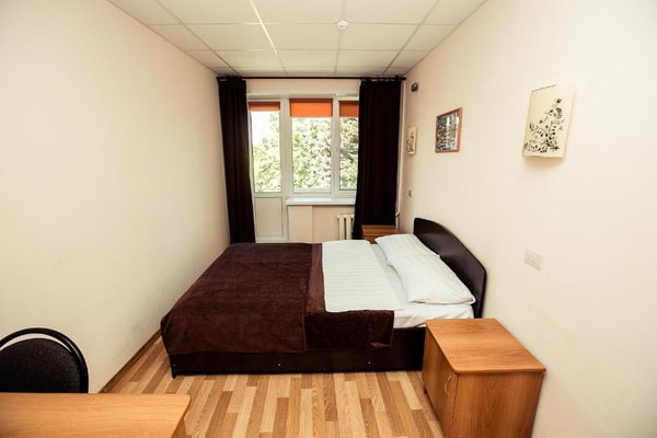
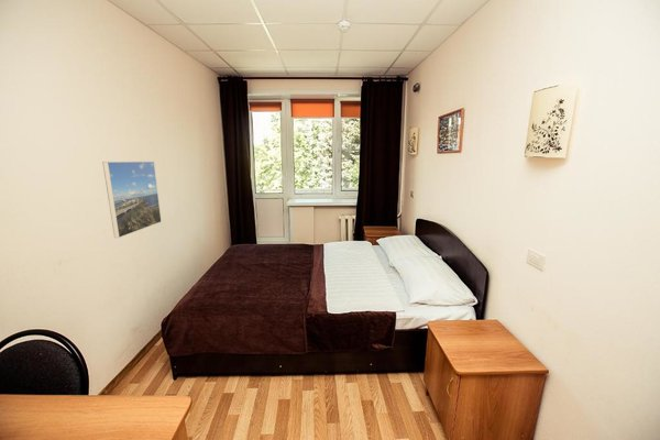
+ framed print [101,161,163,239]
